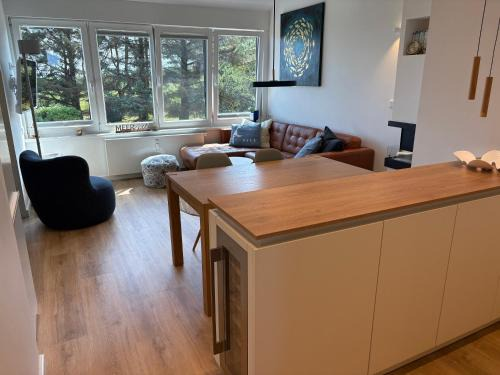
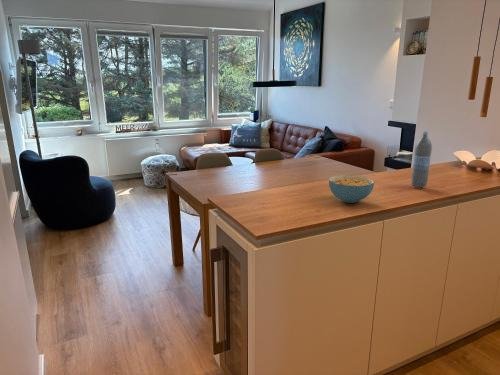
+ water bottle [411,130,433,189]
+ cereal bowl [328,174,375,204]
